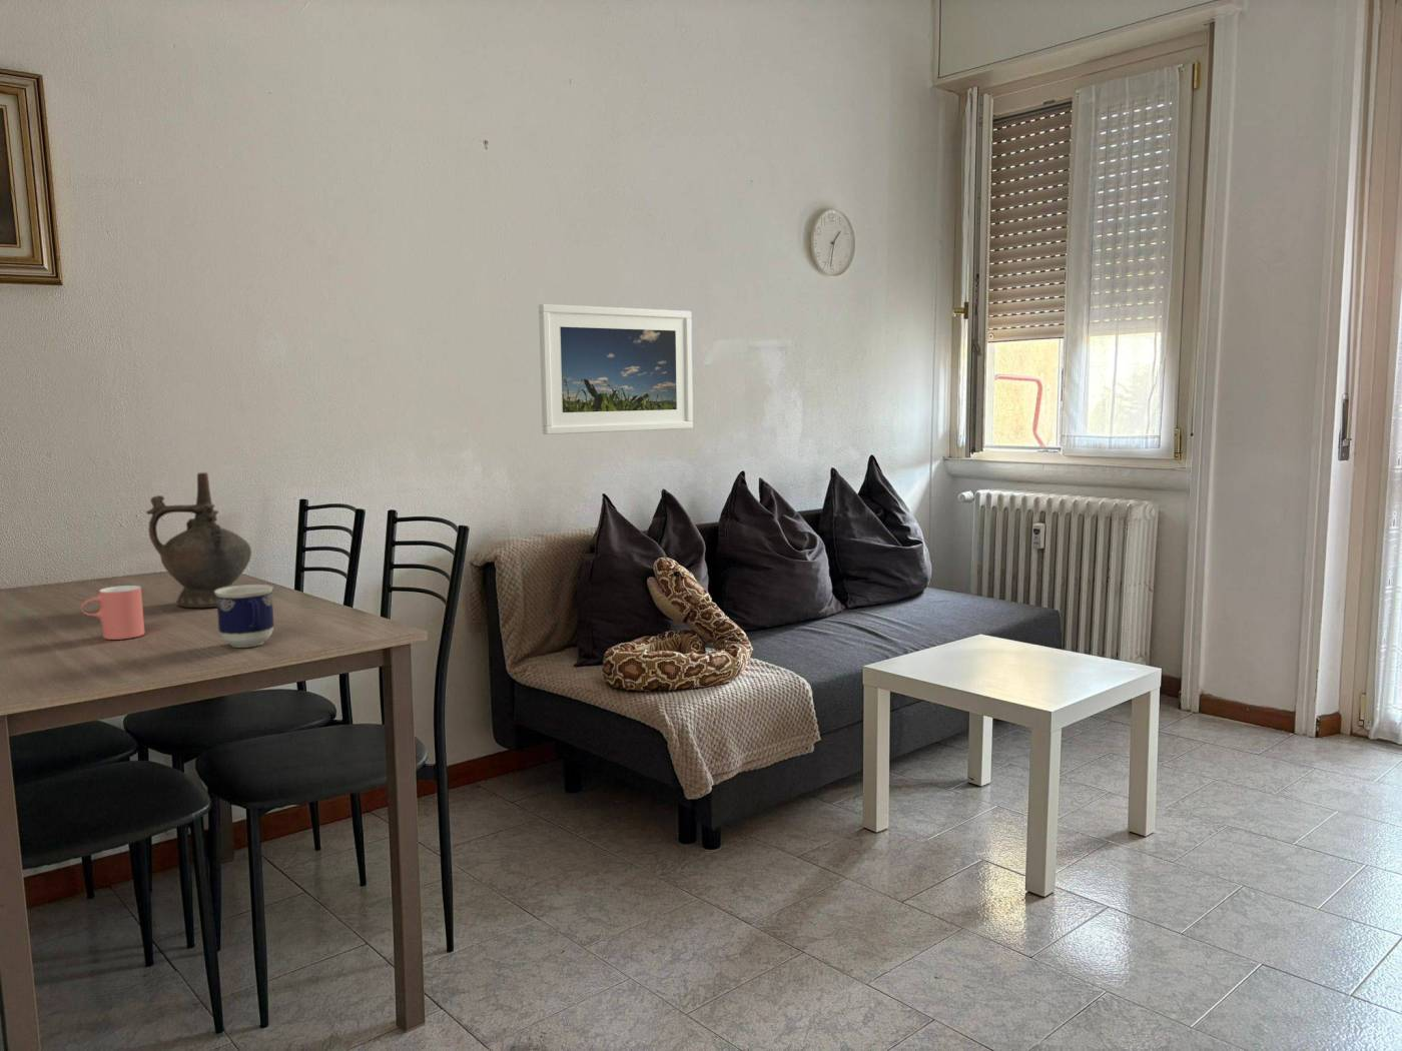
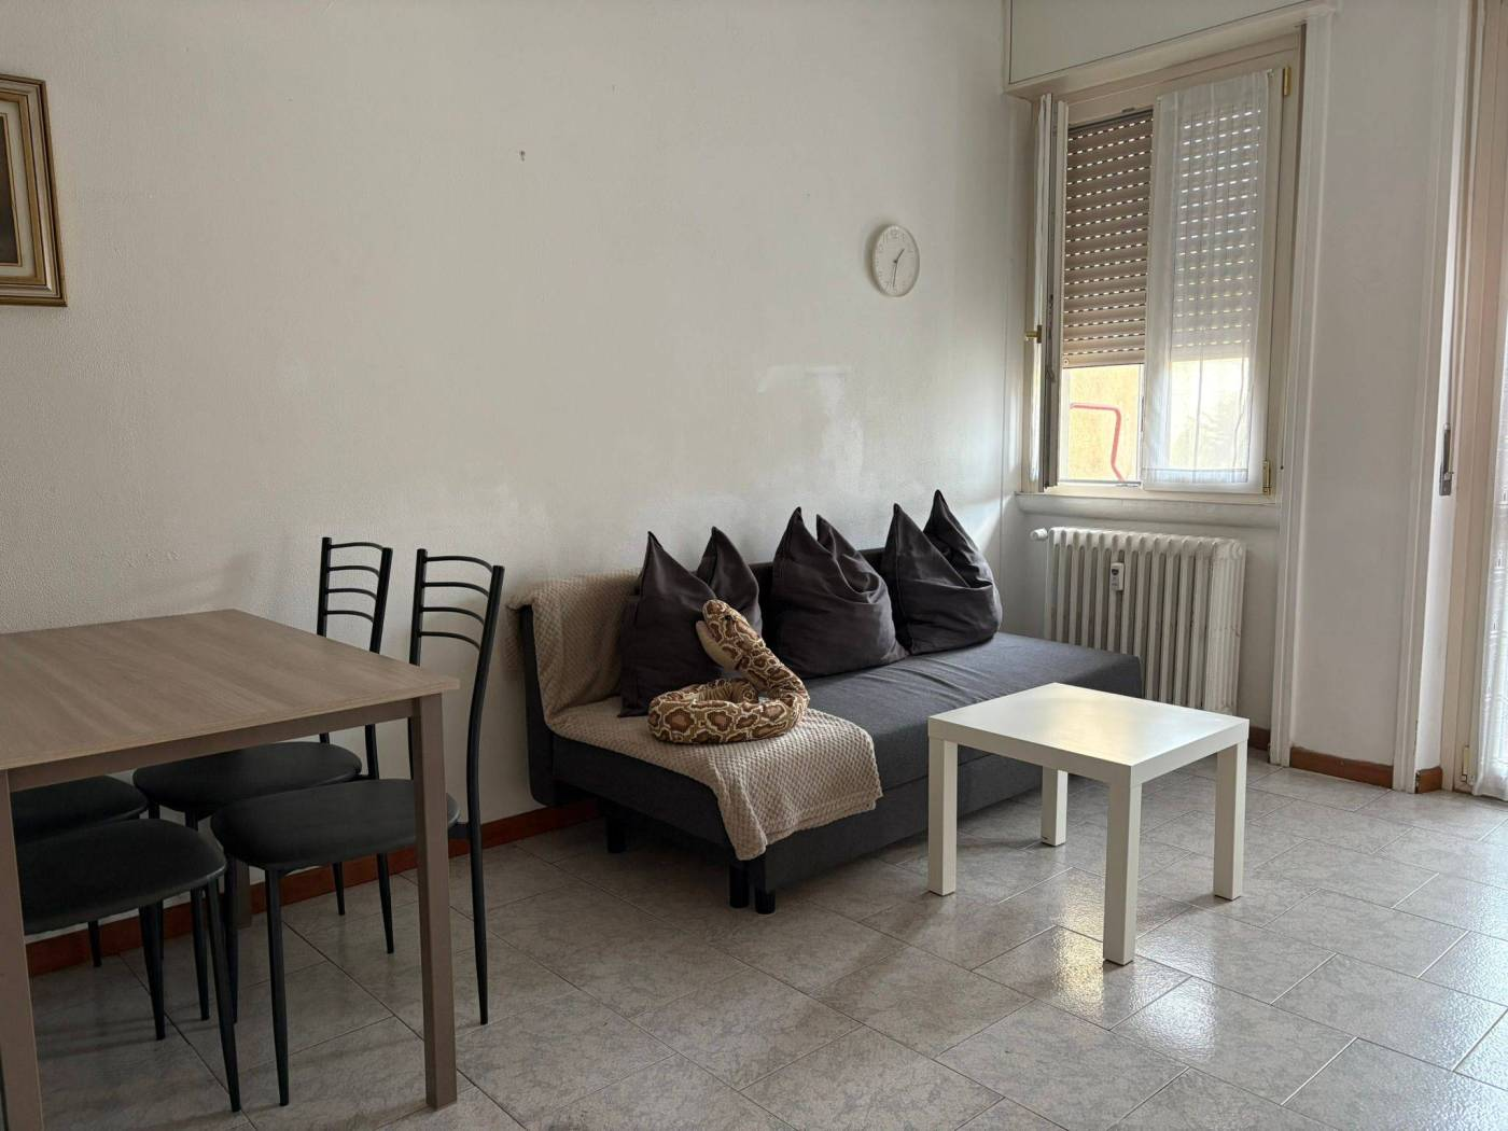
- ceremonial vessel [146,471,253,608]
- cup [214,584,275,649]
- cup [81,584,146,640]
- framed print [538,304,694,435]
